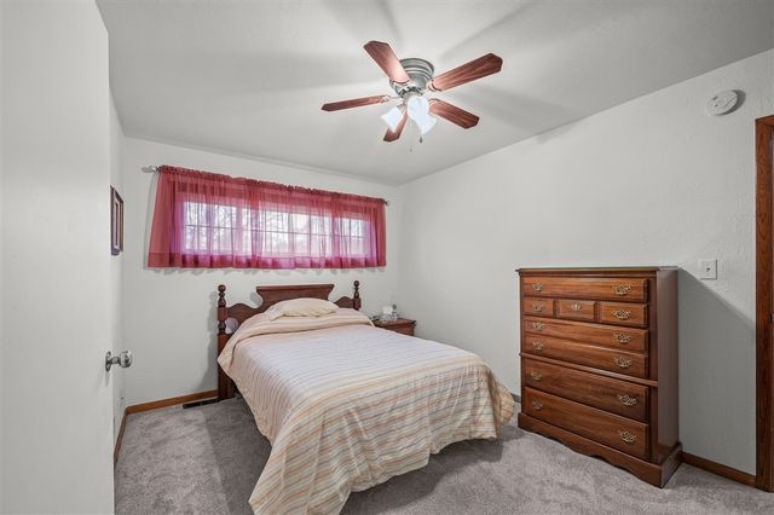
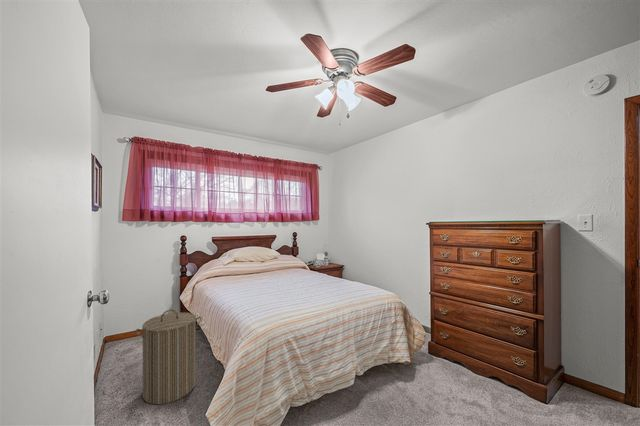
+ laundry hamper [134,309,203,405]
